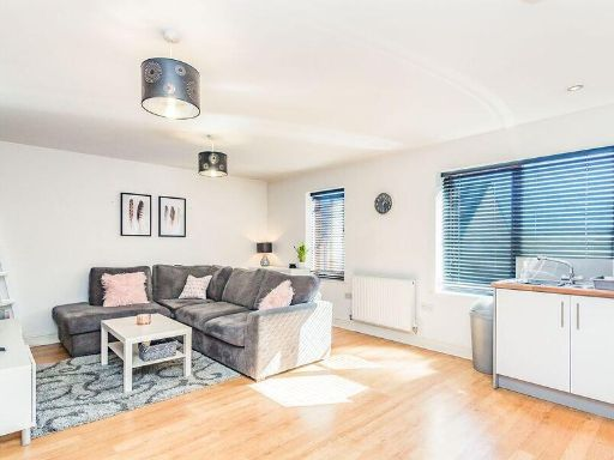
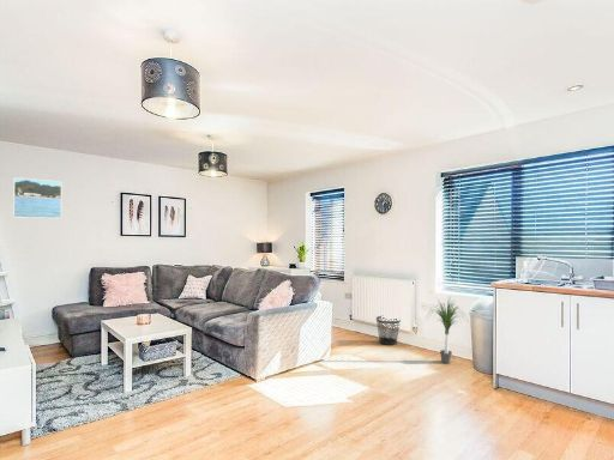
+ wastebasket [375,315,402,346]
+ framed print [12,176,62,219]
+ potted plant [426,296,469,364]
